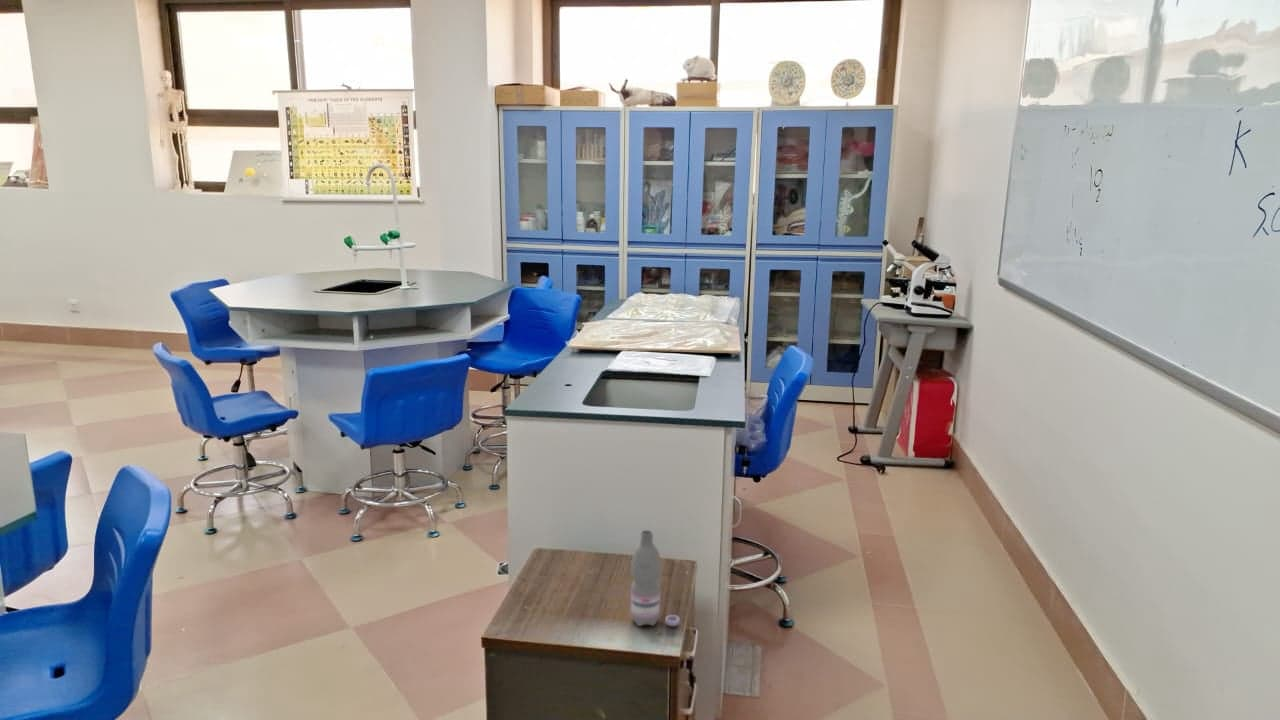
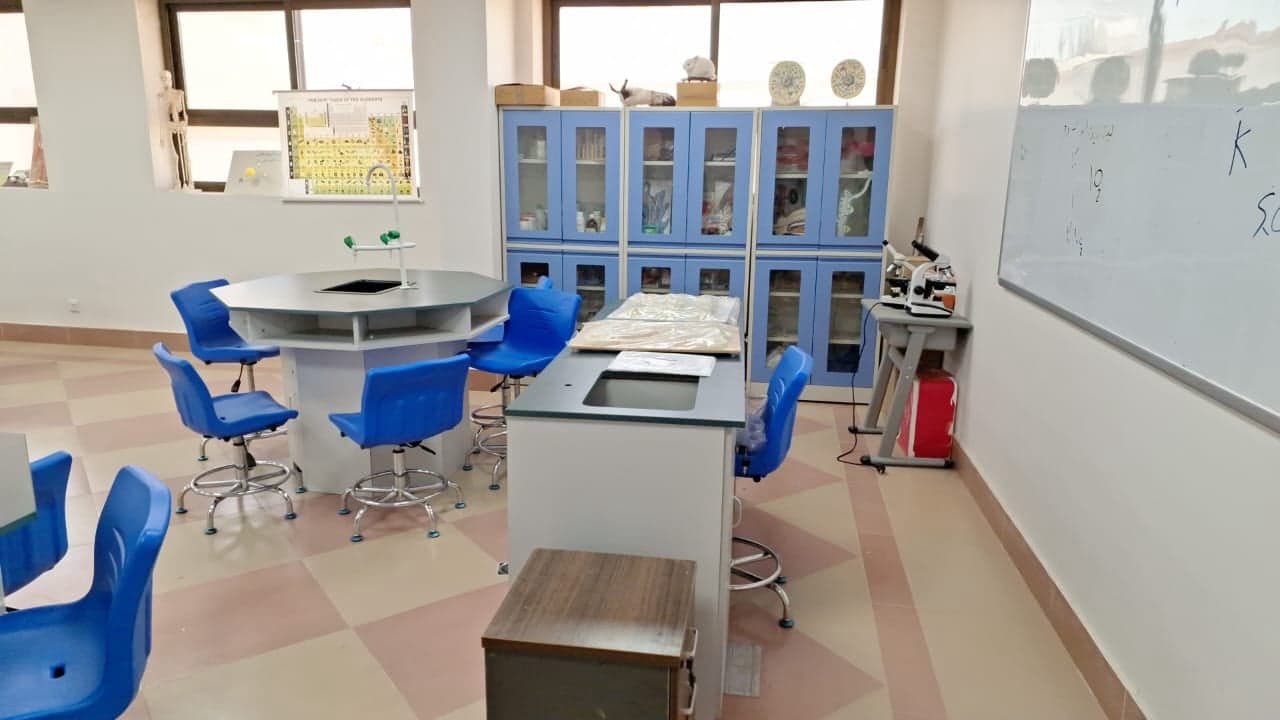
- water bottle [630,529,680,627]
